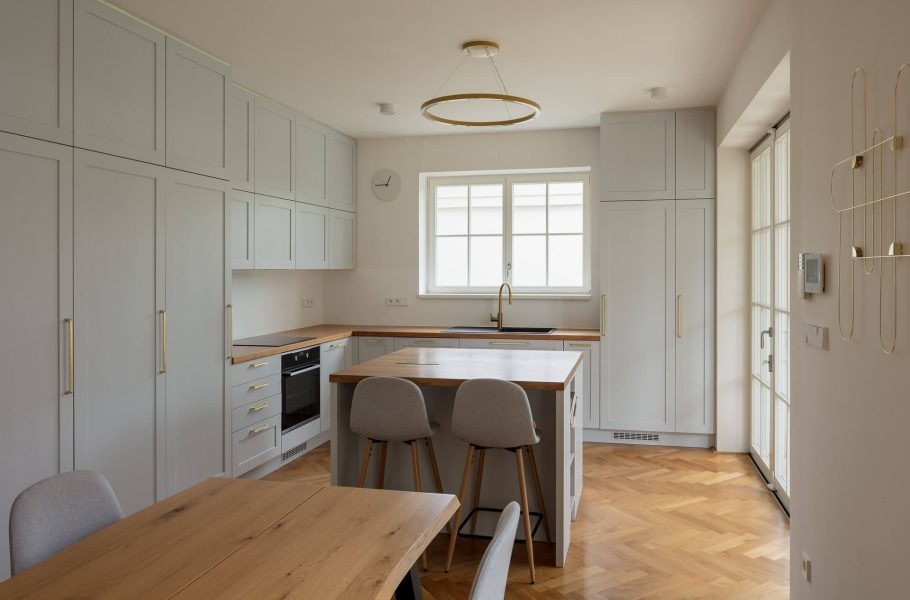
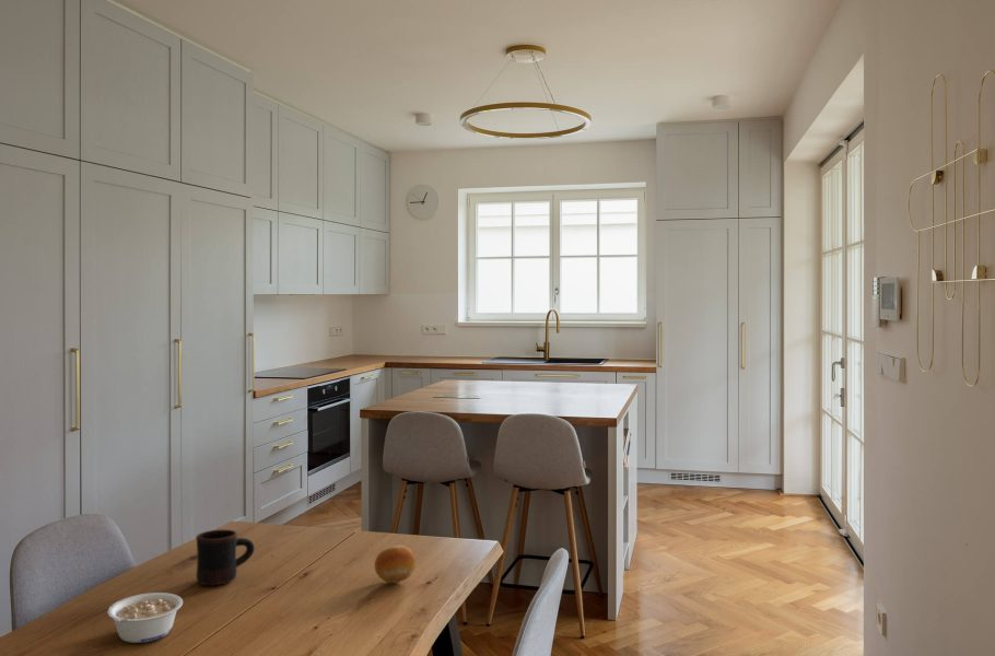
+ mug [195,528,256,586]
+ legume [106,591,184,644]
+ fruit [374,544,417,584]
